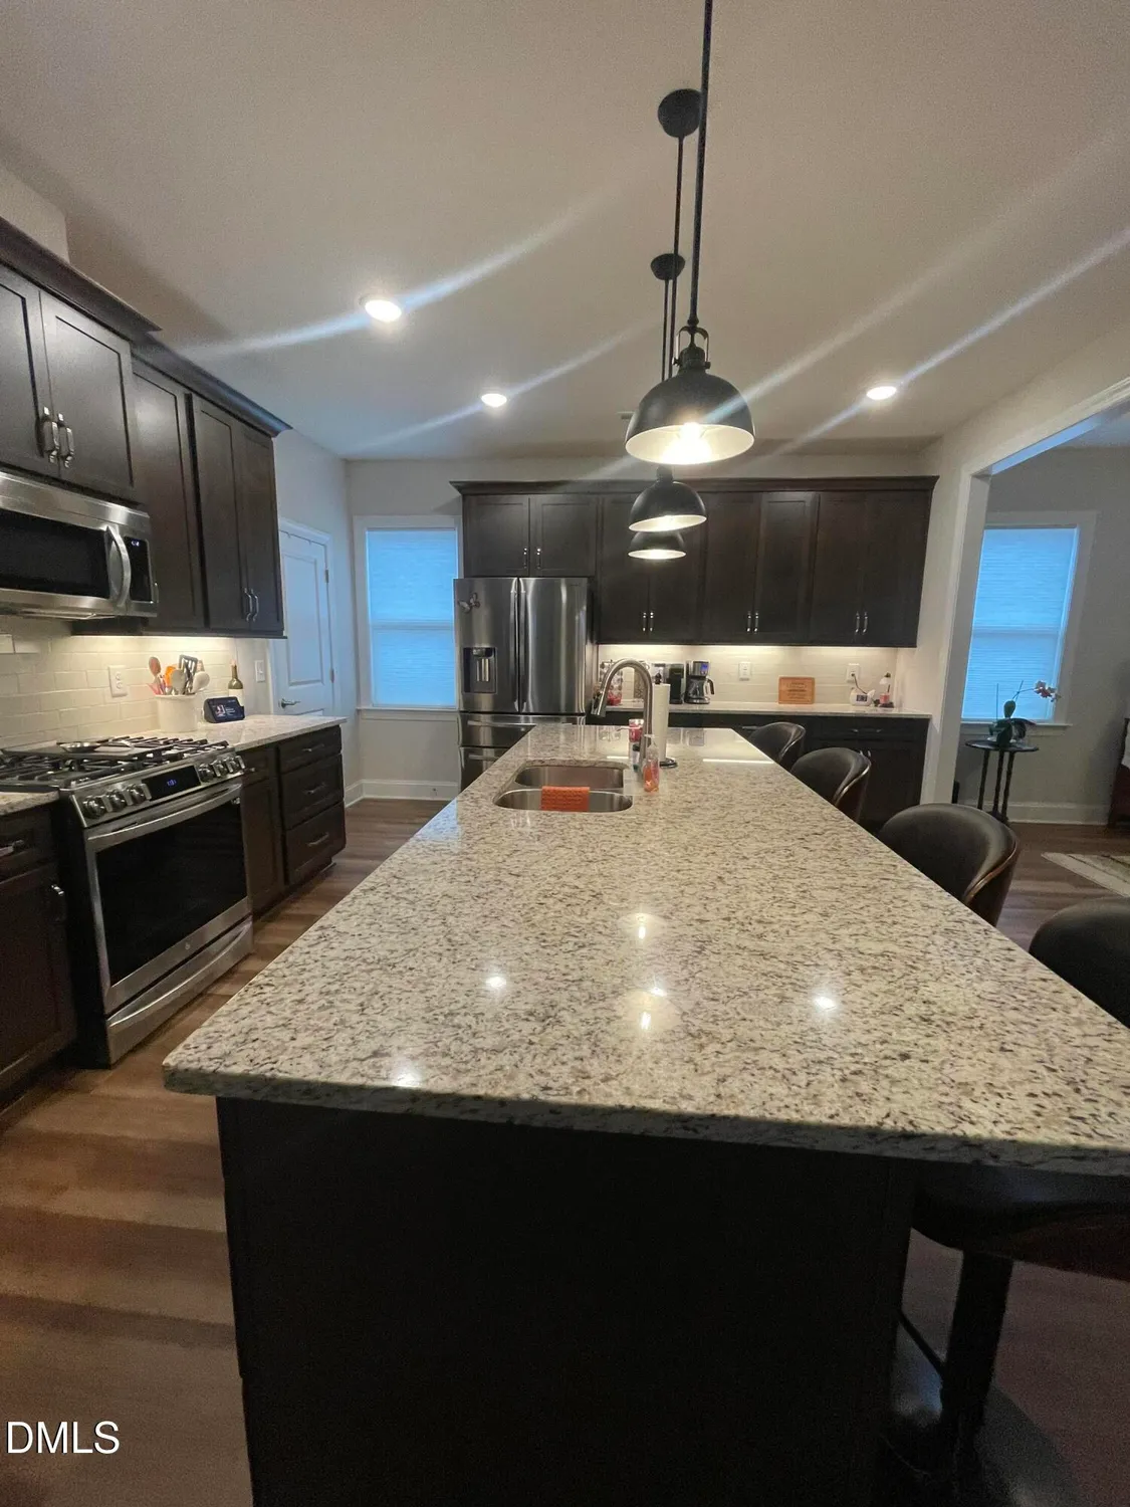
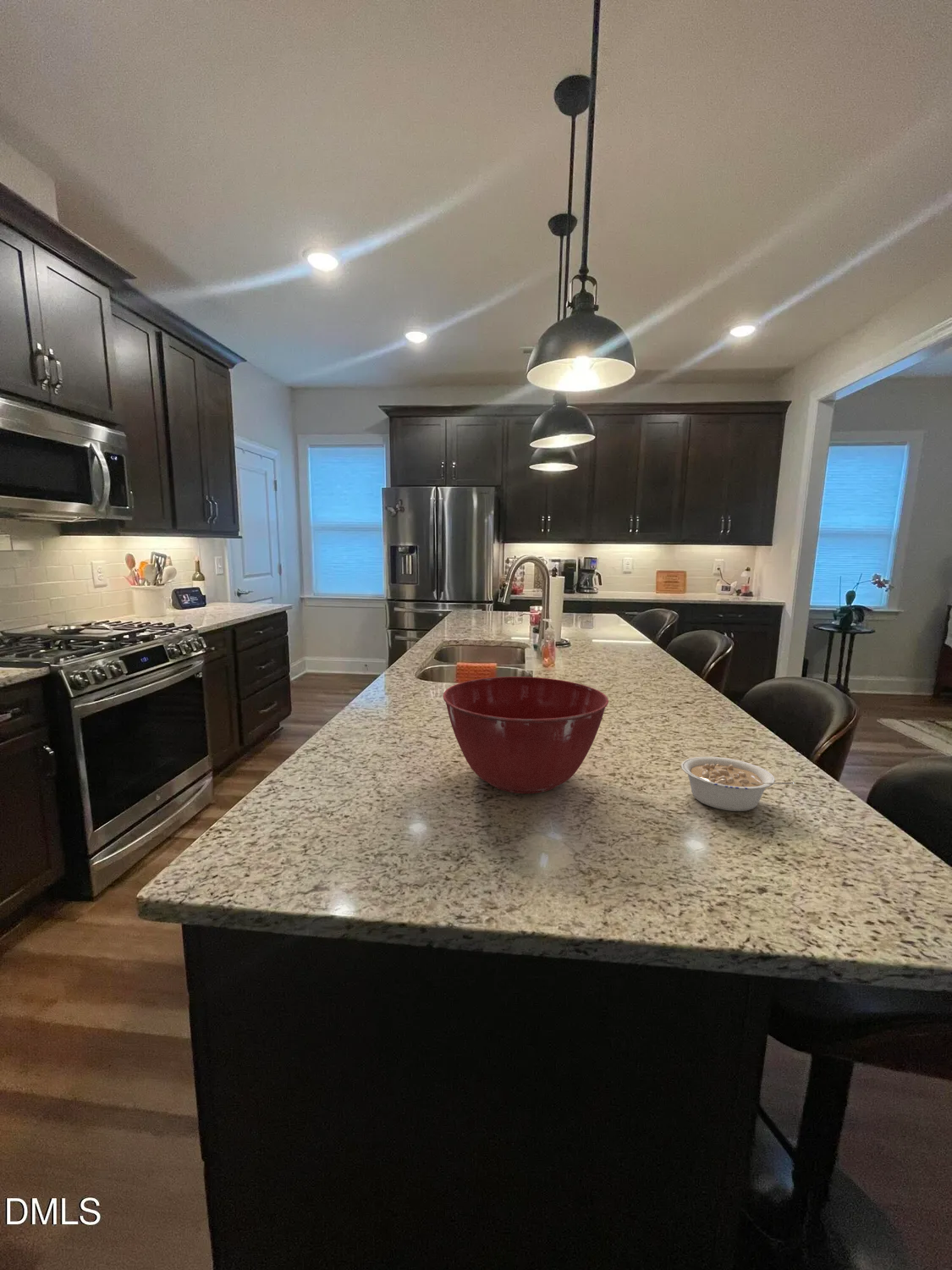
+ mixing bowl [443,676,609,794]
+ legume [680,756,795,812]
